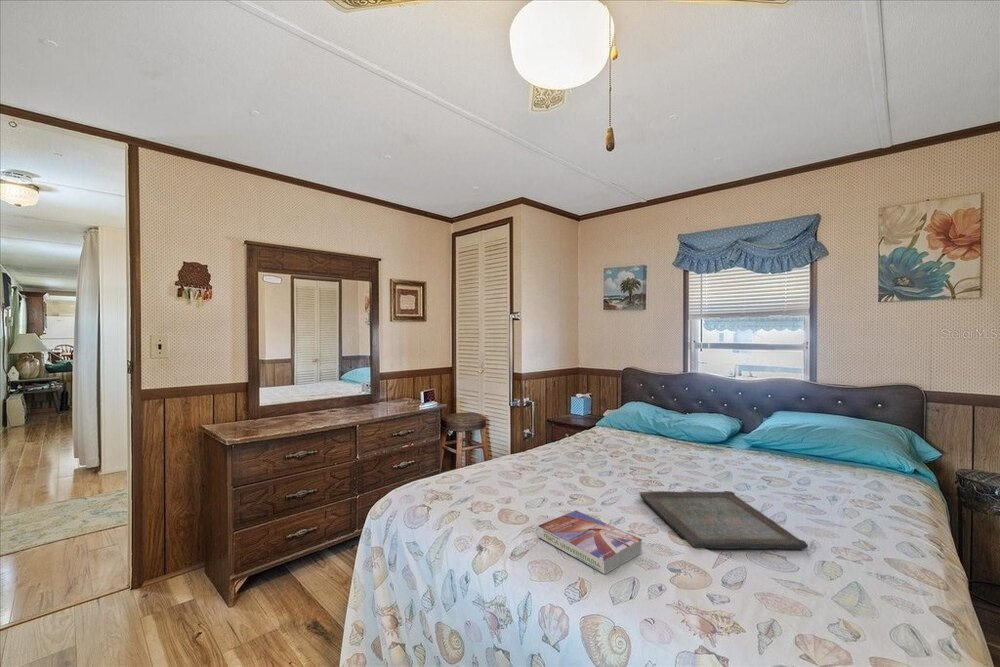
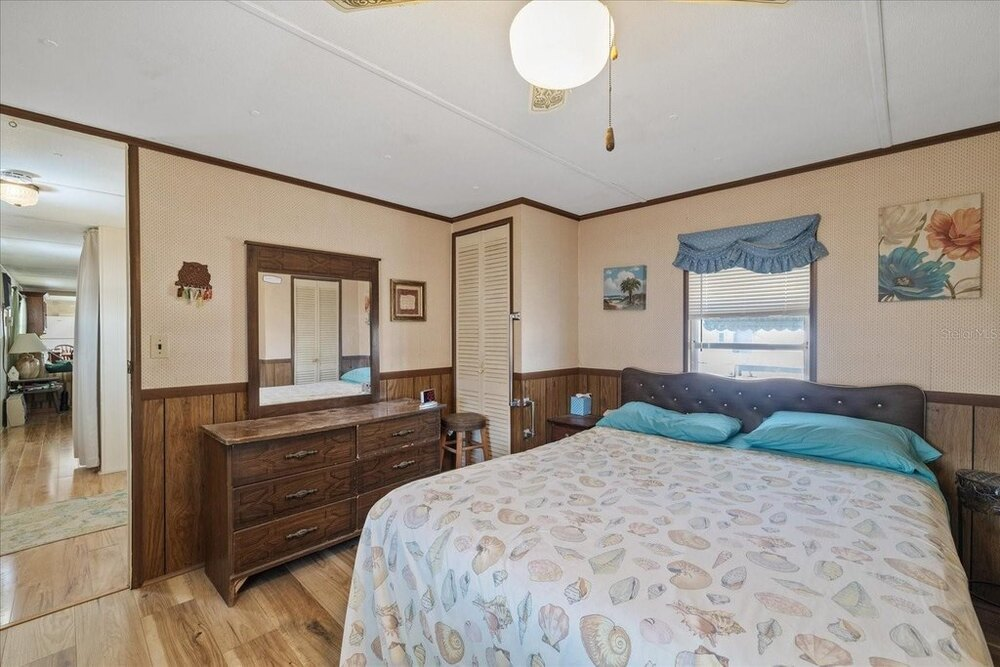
- serving tray [638,490,809,550]
- textbook [537,509,643,575]
